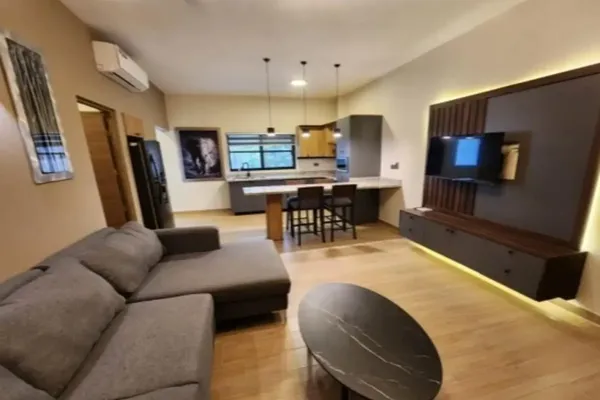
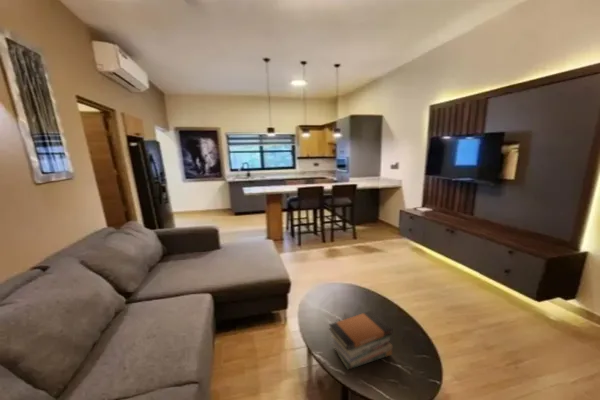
+ book stack [328,310,394,371]
